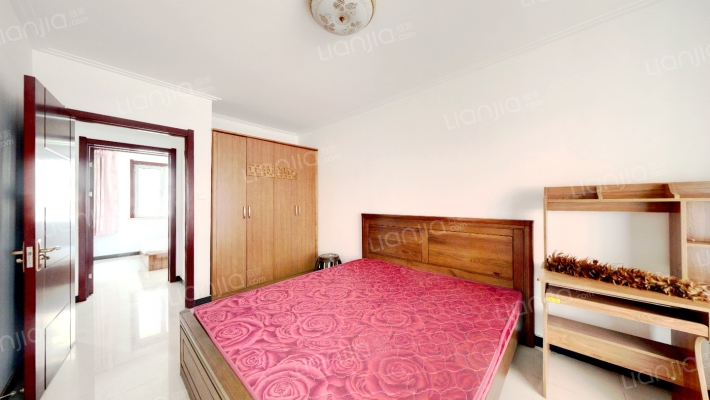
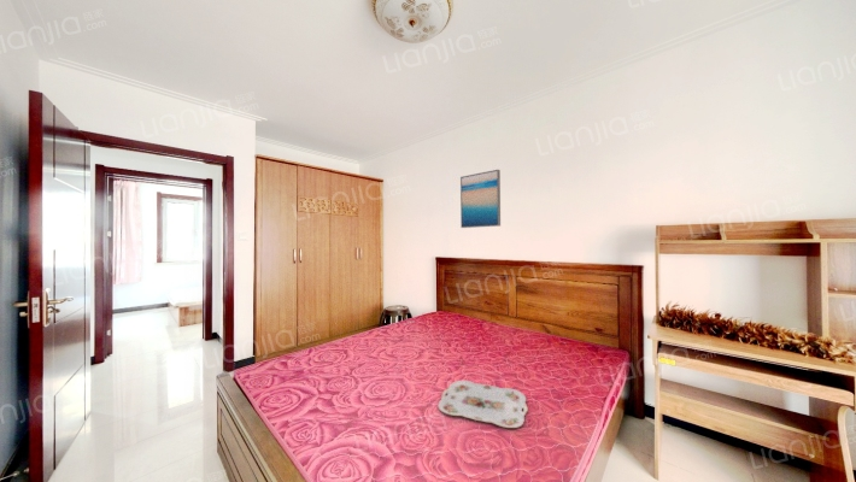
+ serving tray [438,380,529,429]
+ wall art [459,169,502,229]
